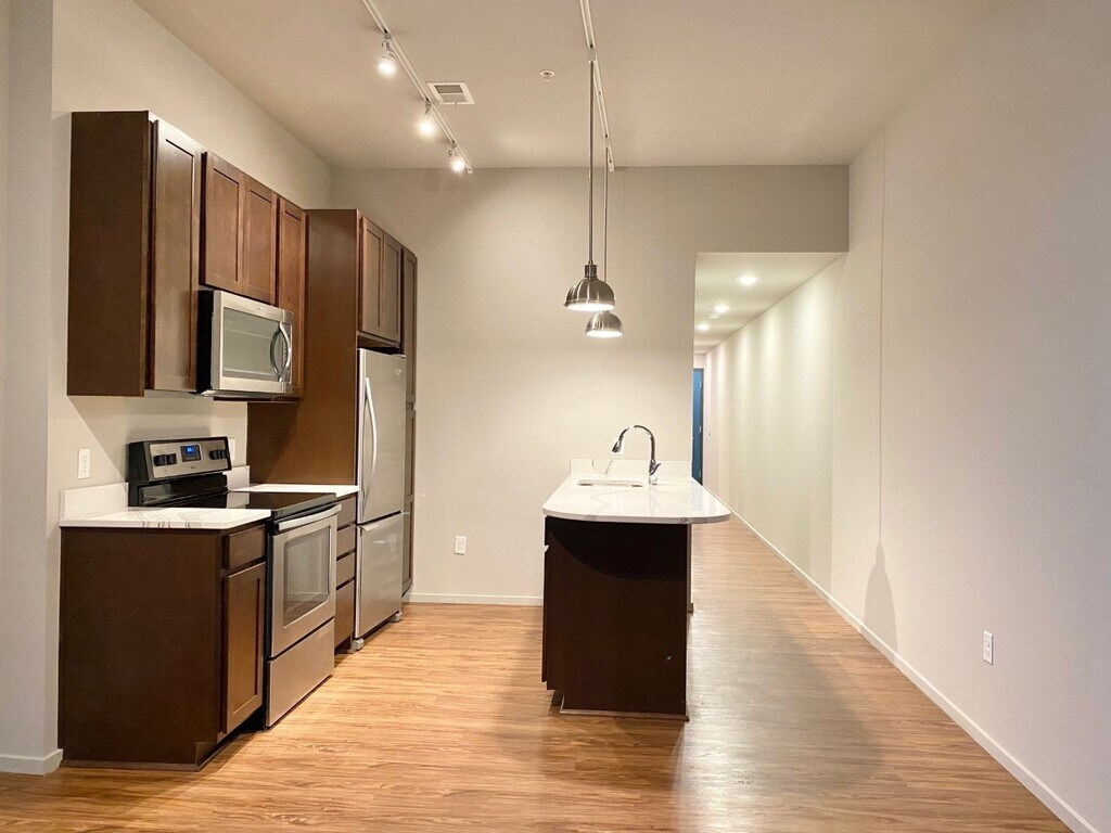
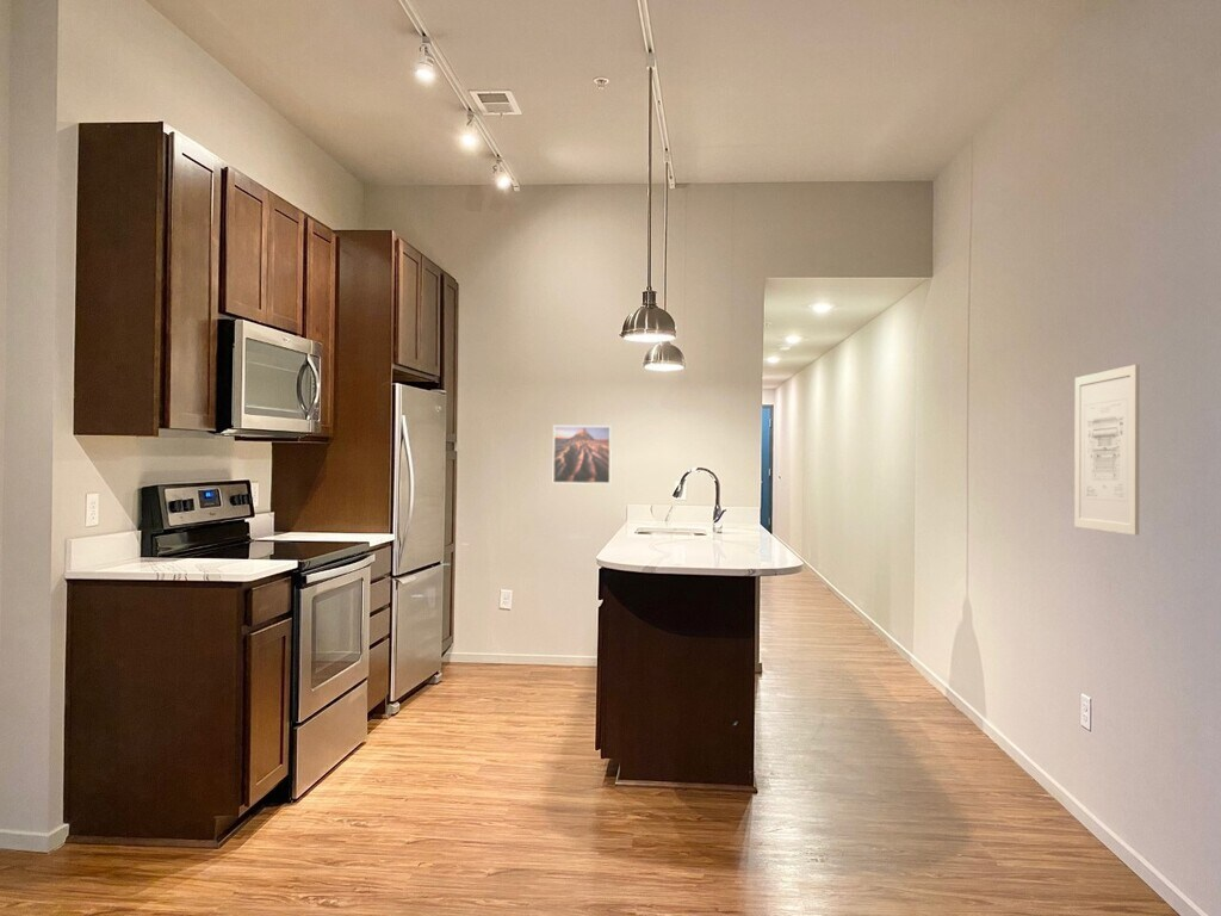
+ wall art [1073,364,1141,536]
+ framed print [551,425,613,485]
